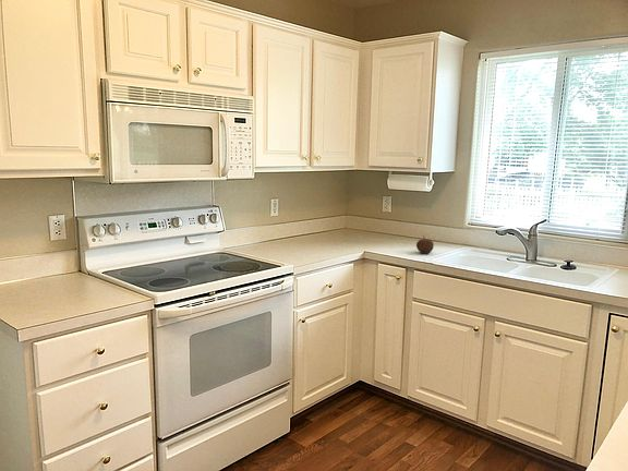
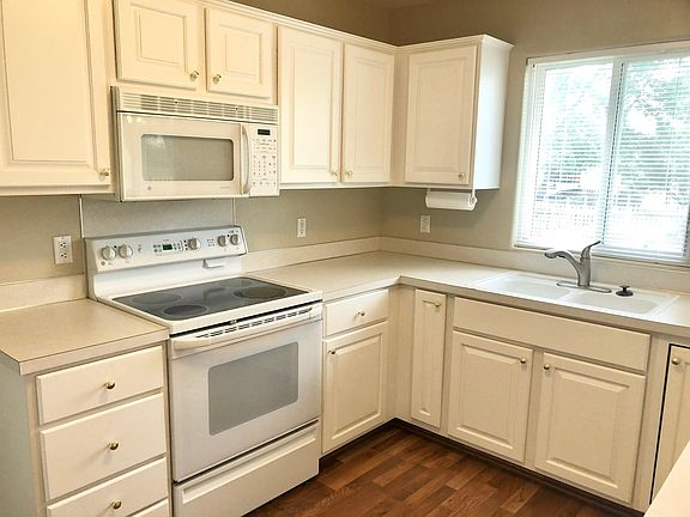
- fruit [415,235,435,255]
